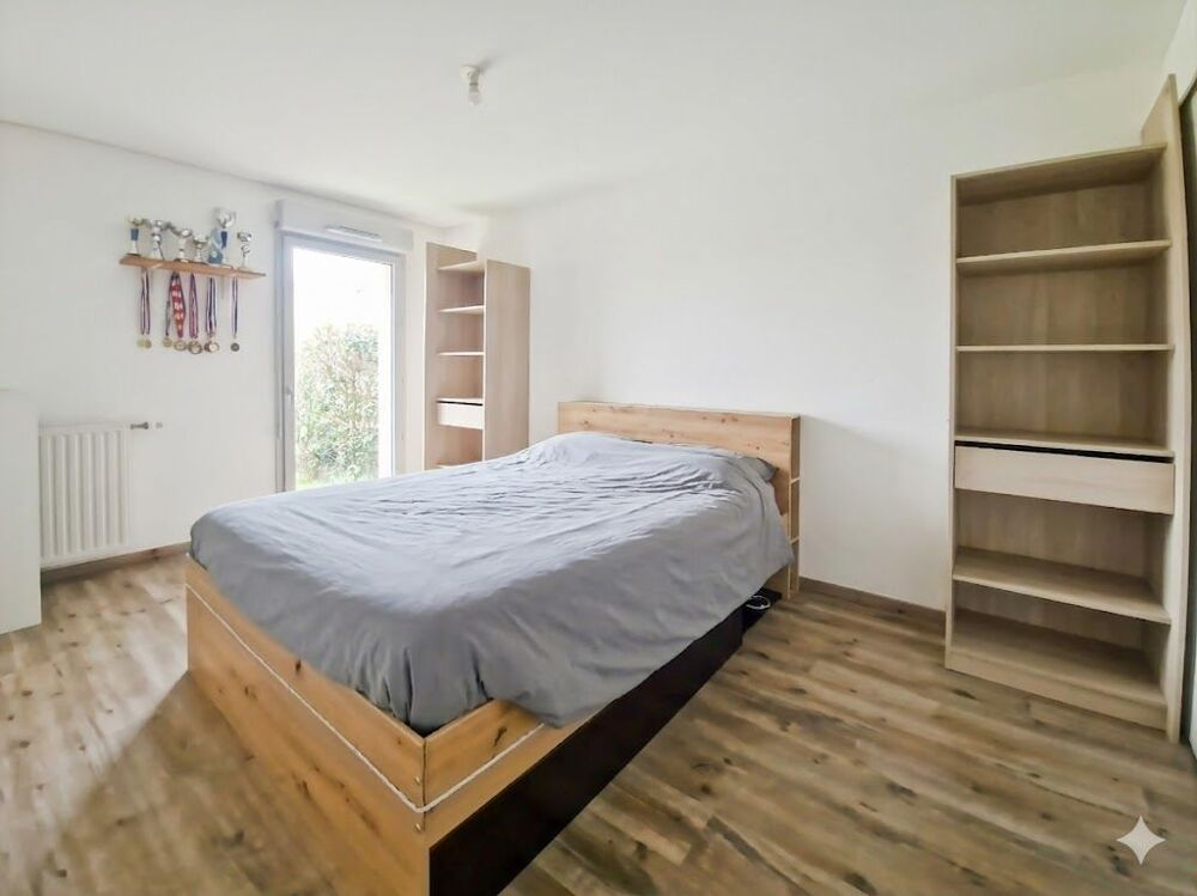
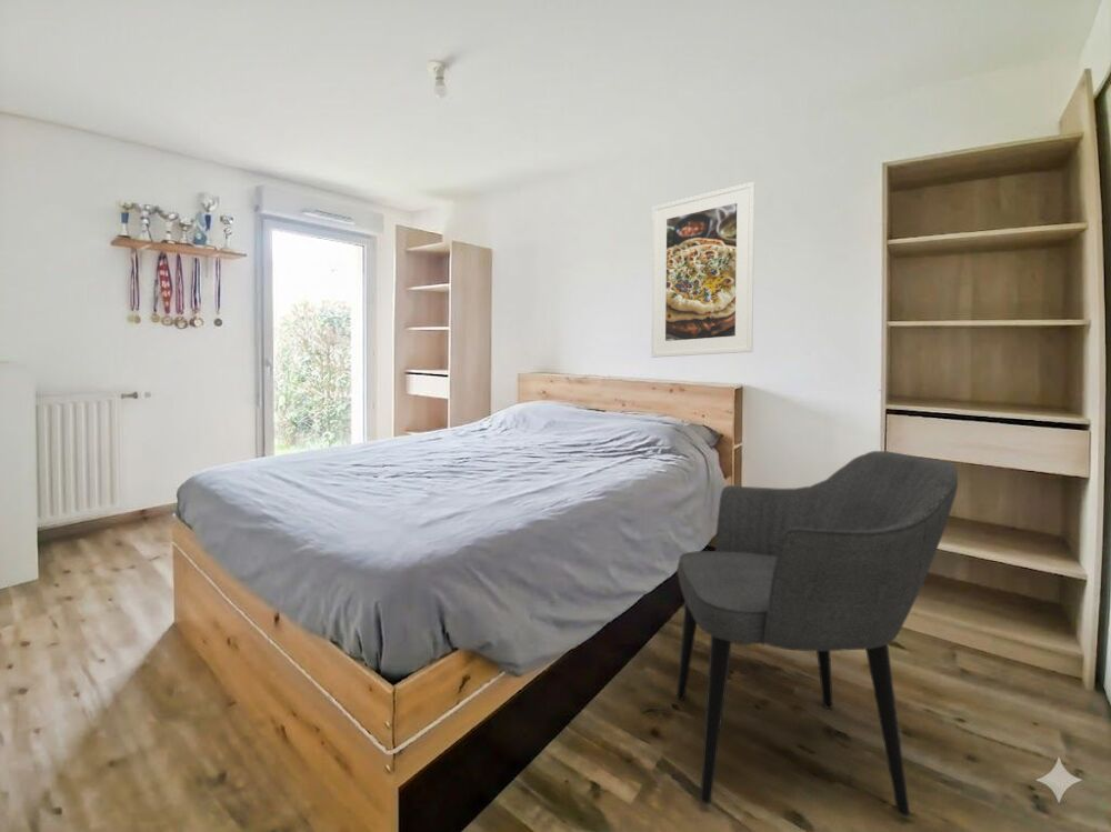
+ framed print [650,181,757,359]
+ armchair [675,450,959,818]
